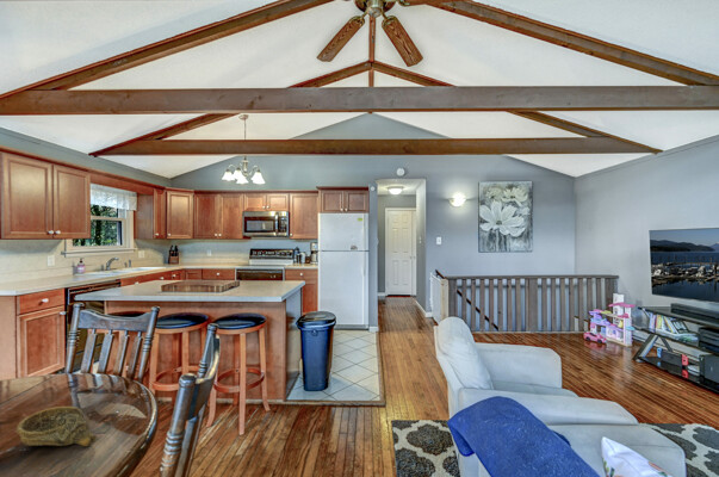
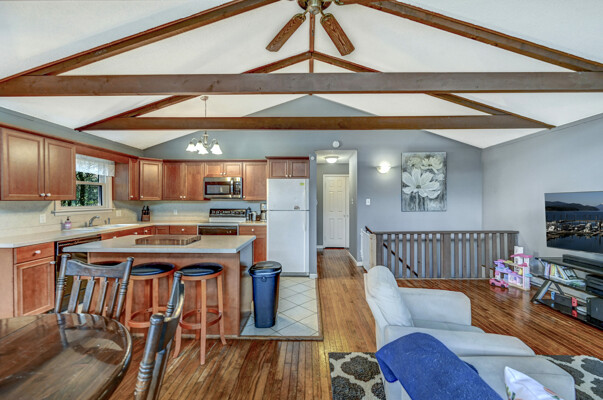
- decorative bowl [16,405,98,447]
